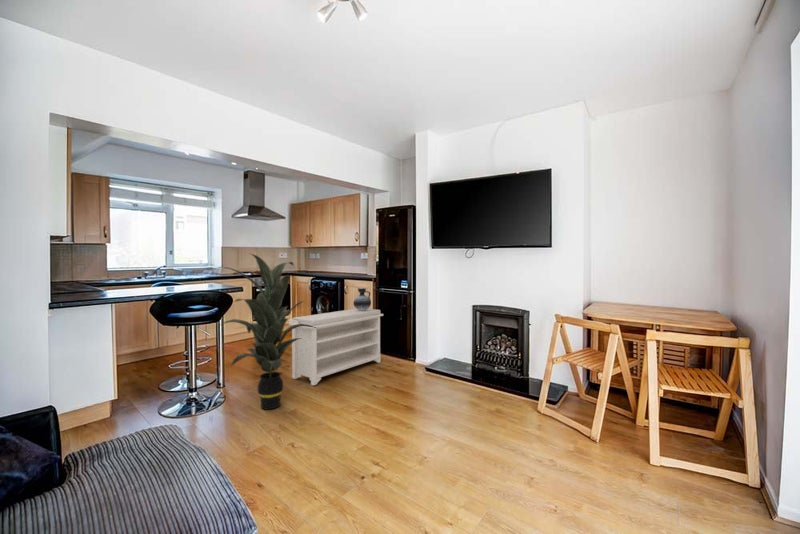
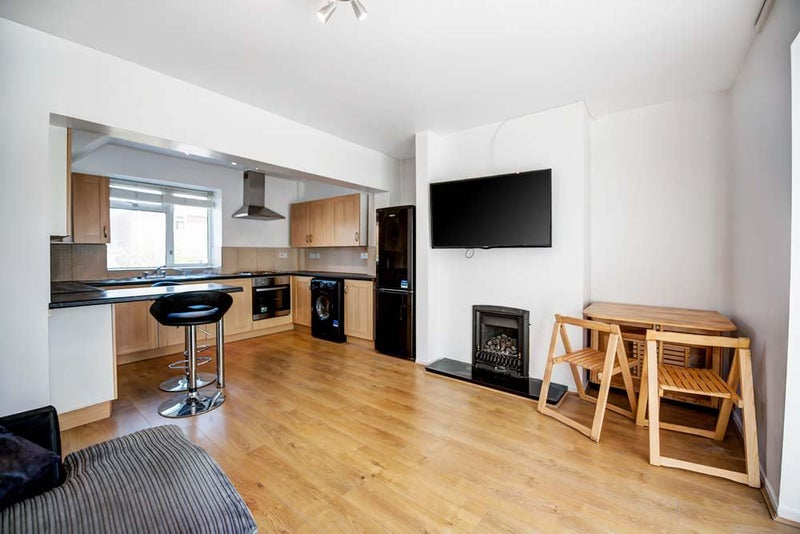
- bench [288,308,384,386]
- indoor plant [218,252,316,411]
- ceramic jug [353,287,372,311]
